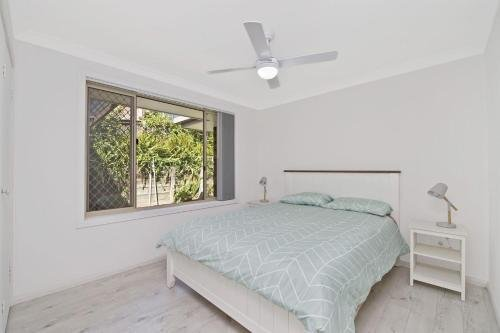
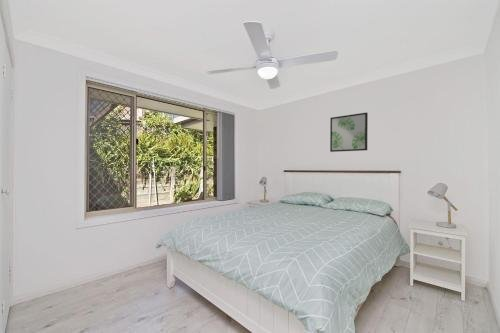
+ wall art [329,111,369,153]
